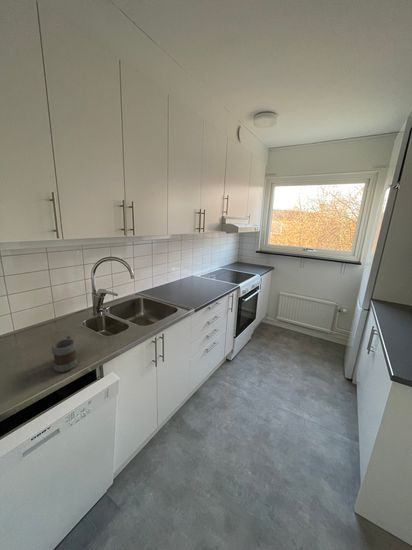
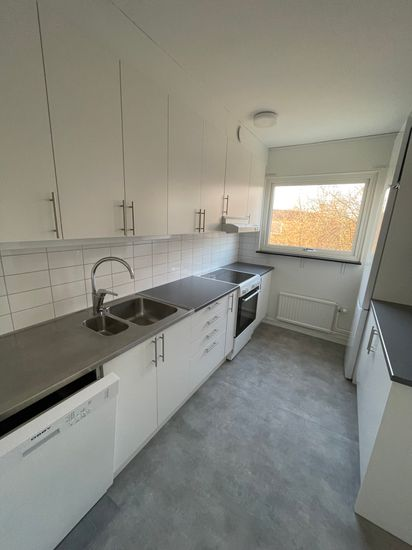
- mug [51,335,79,373]
